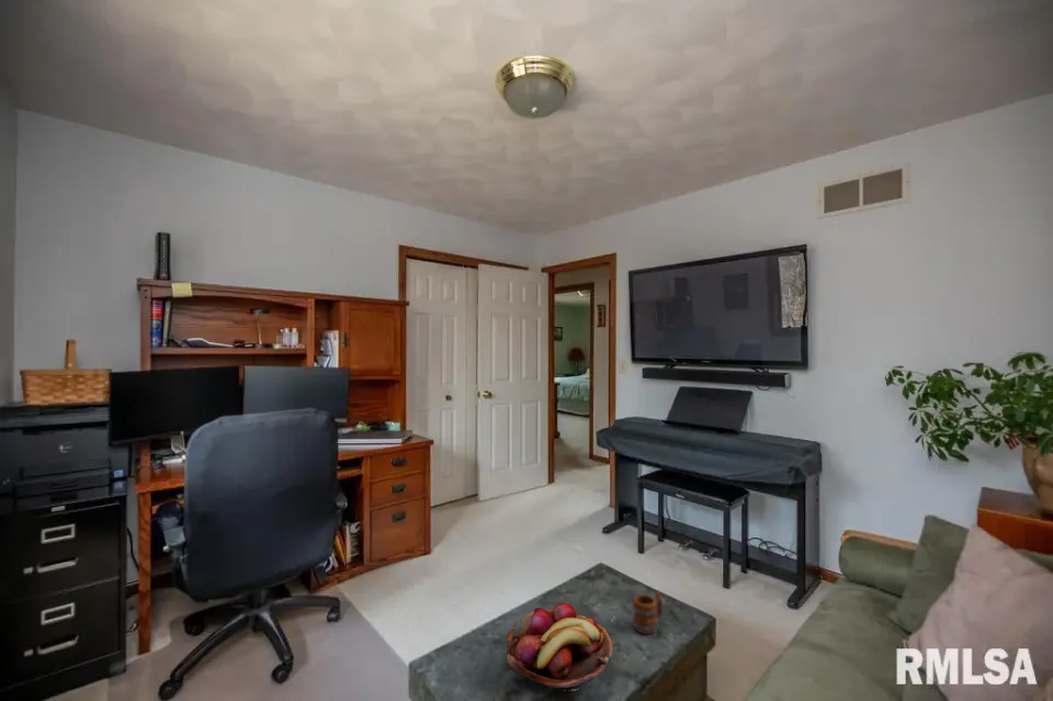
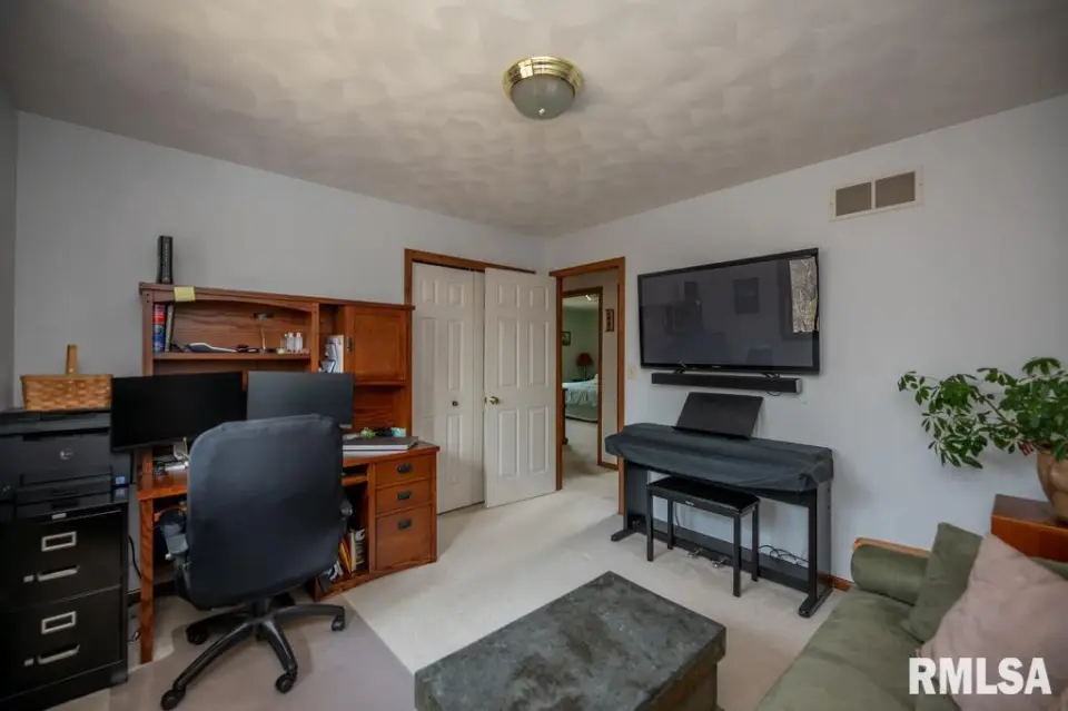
- mug [632,590,664,635]
- fruit basket [506,601,615,691]
